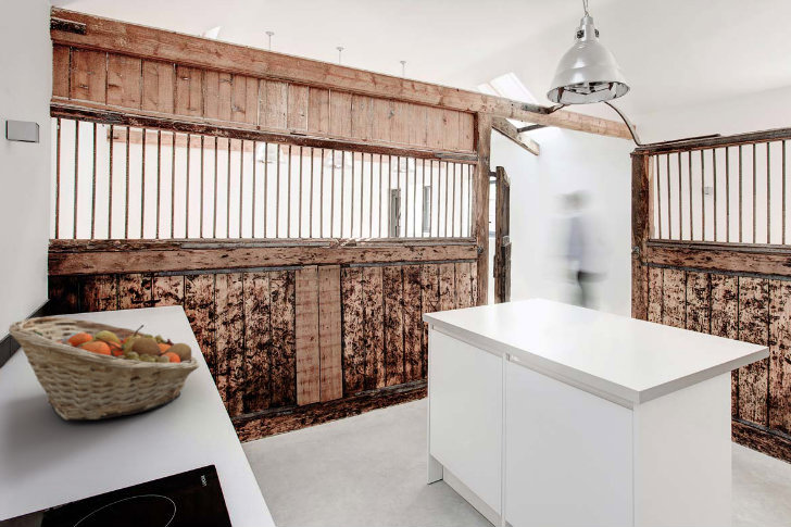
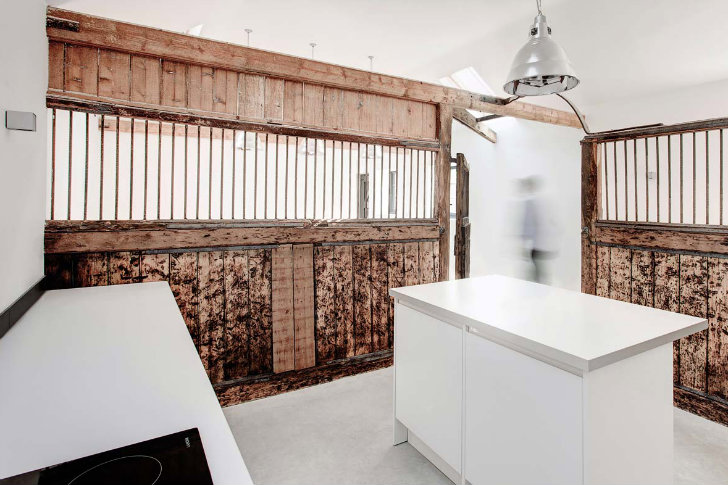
- fruit basket [8,315,200,422]
